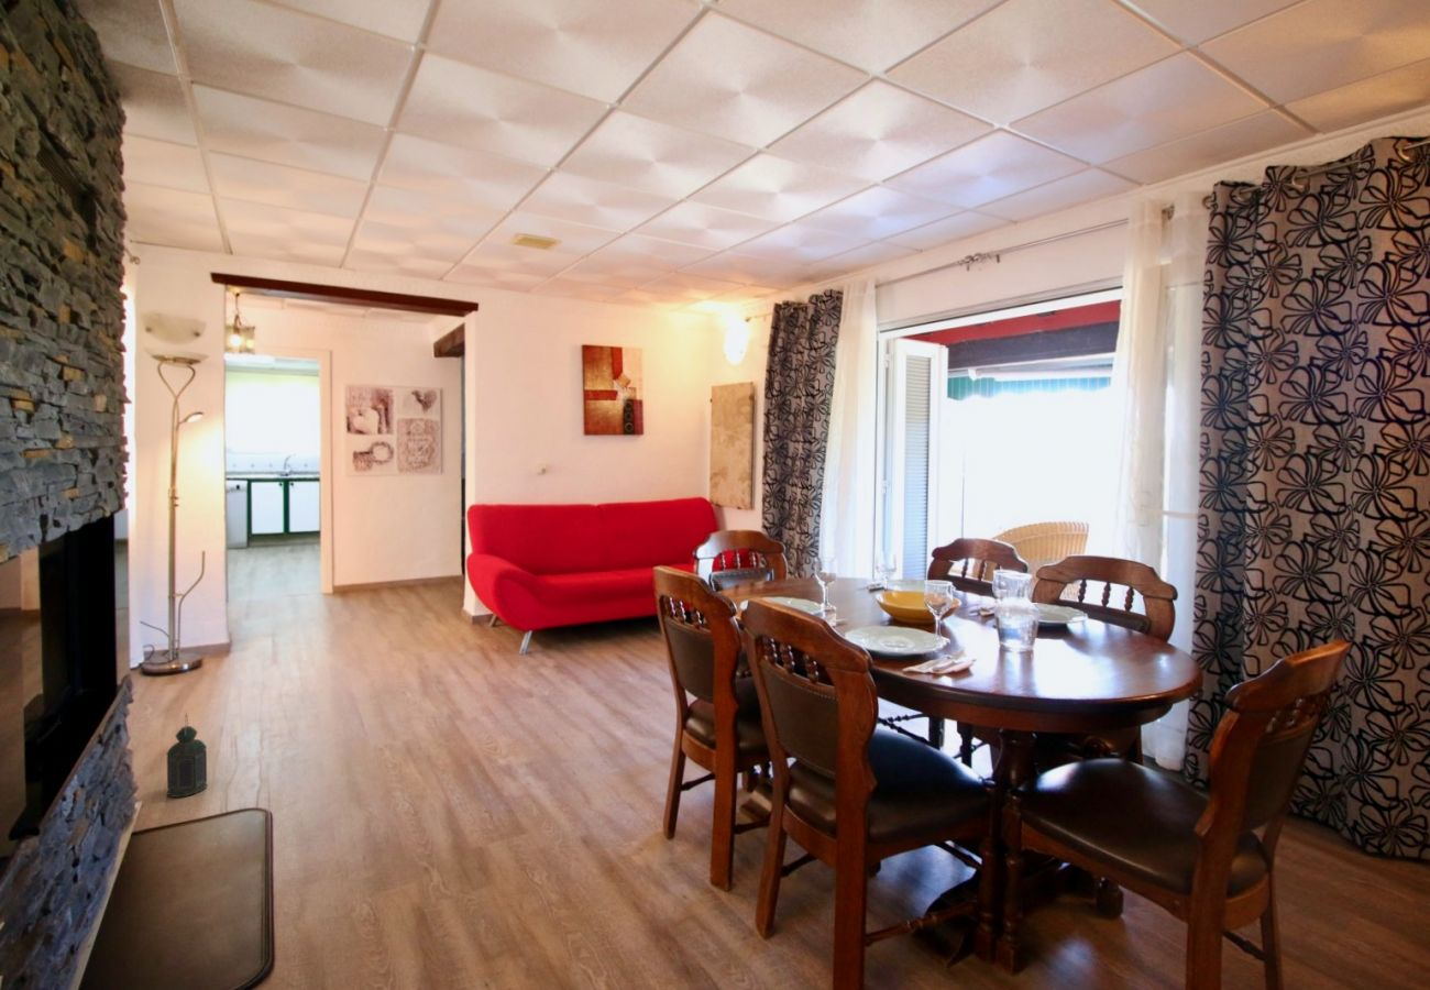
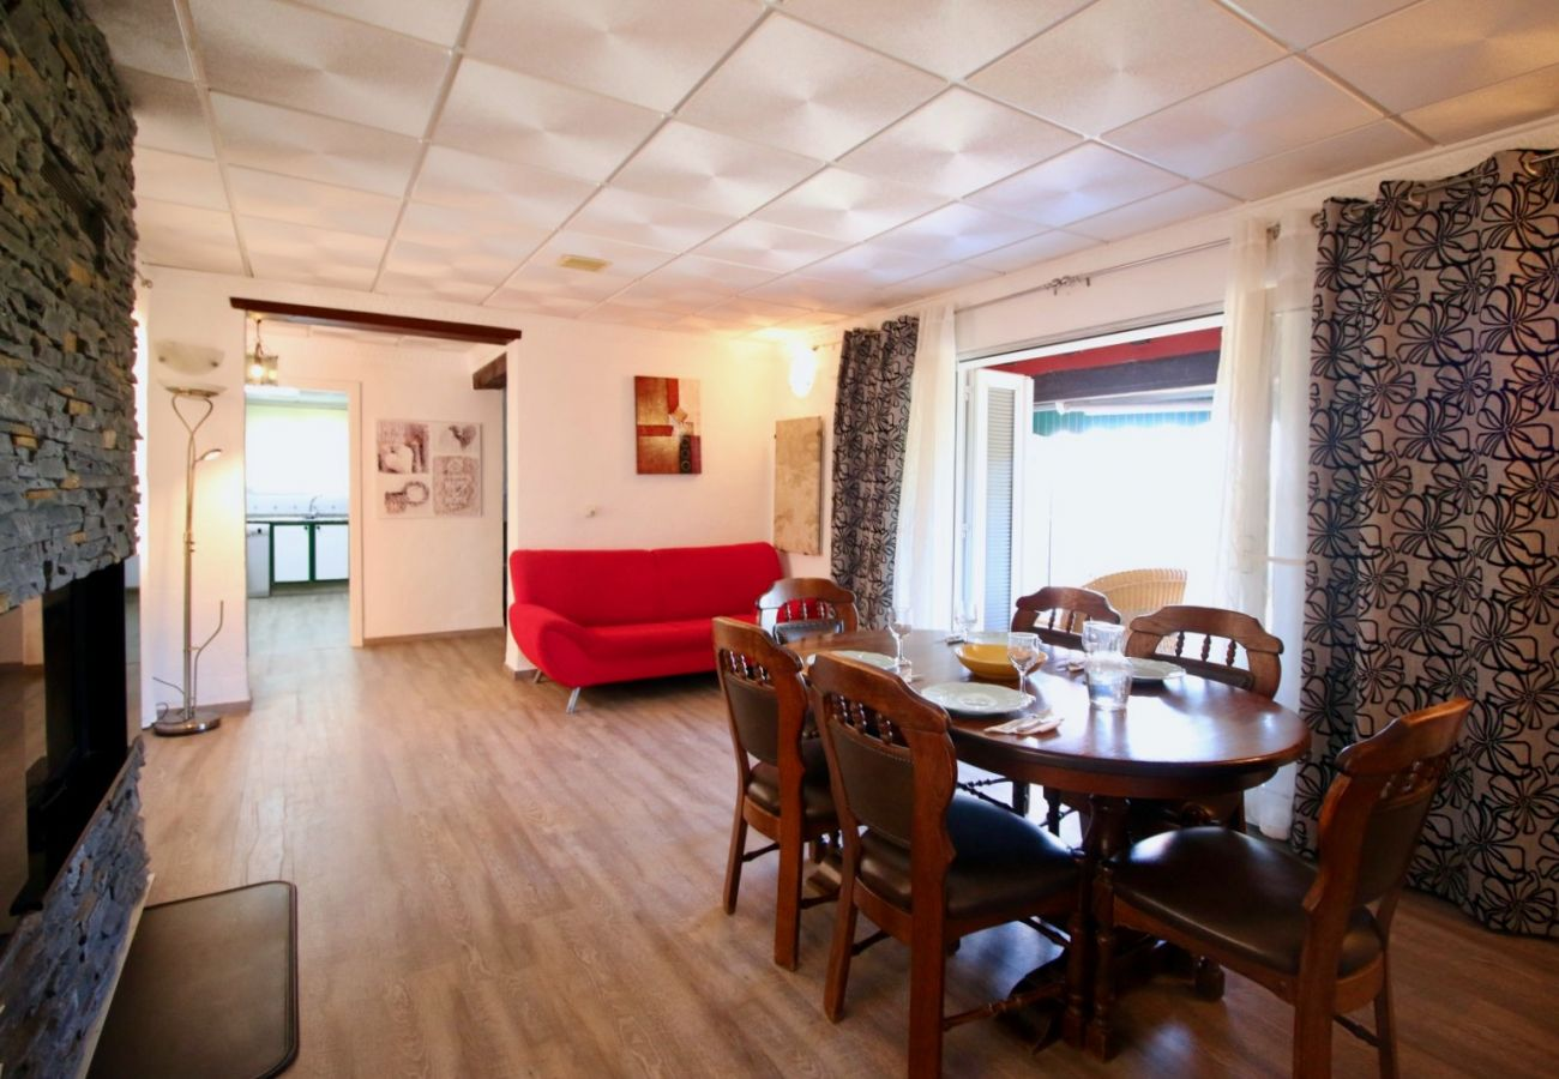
- lantern [165,713,209,799]
